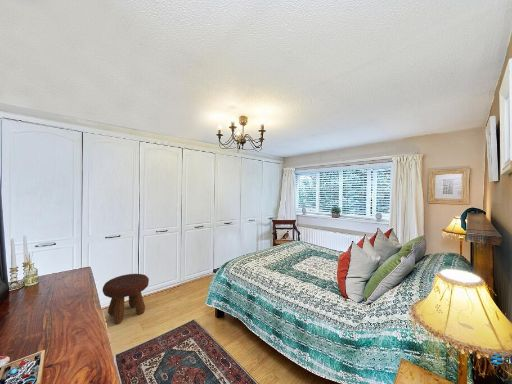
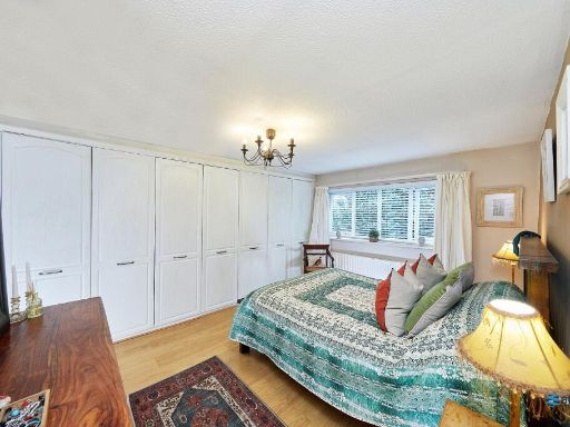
- footstool [102,273,150,325]
